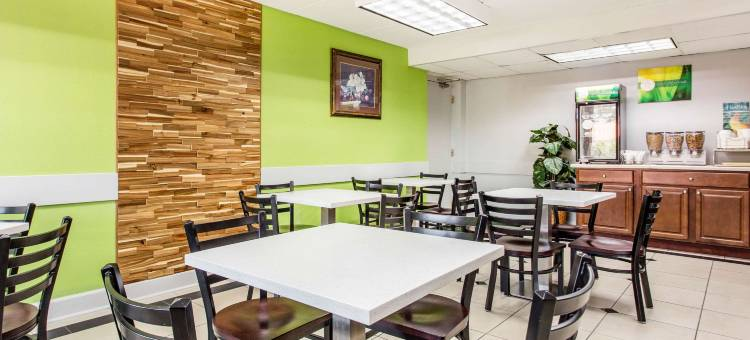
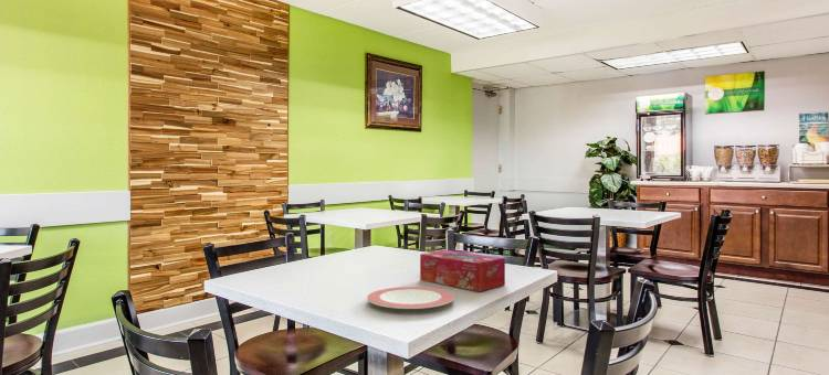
+ plate [366,286,455,310]
+ tissue box [419,249,506,292]
